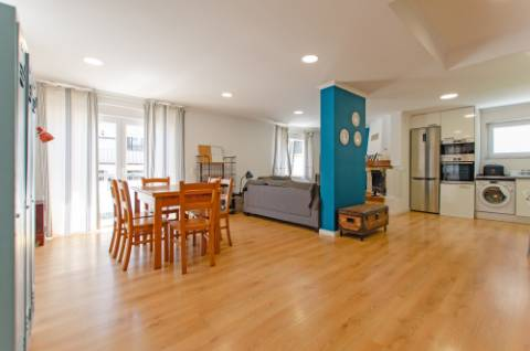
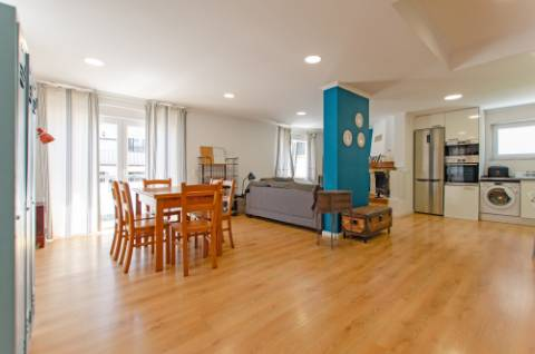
+ side table [314,189,354,250]
